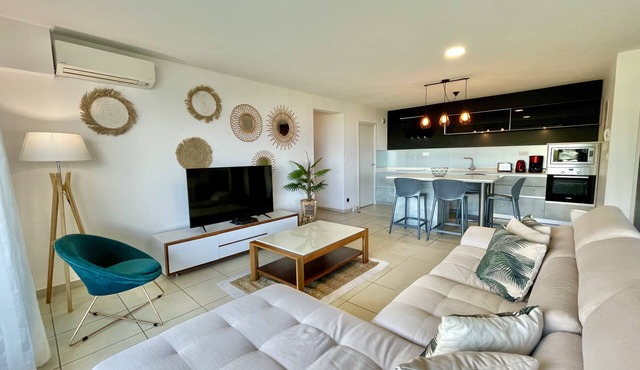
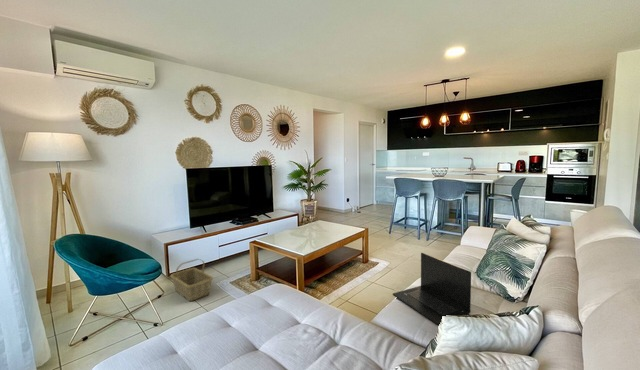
+ laptop [392,252,472,326]
+ basket [169,258,214,302]
